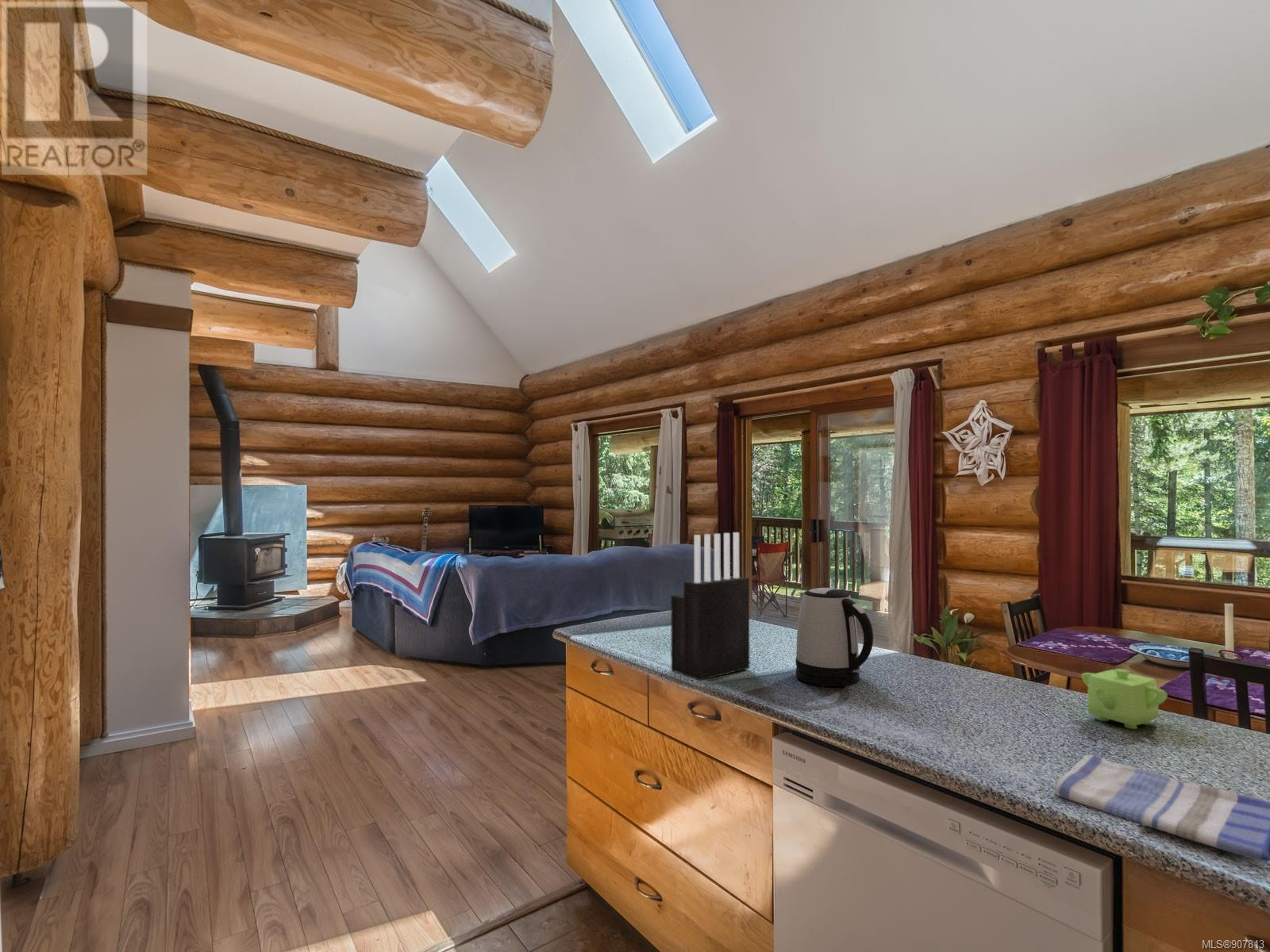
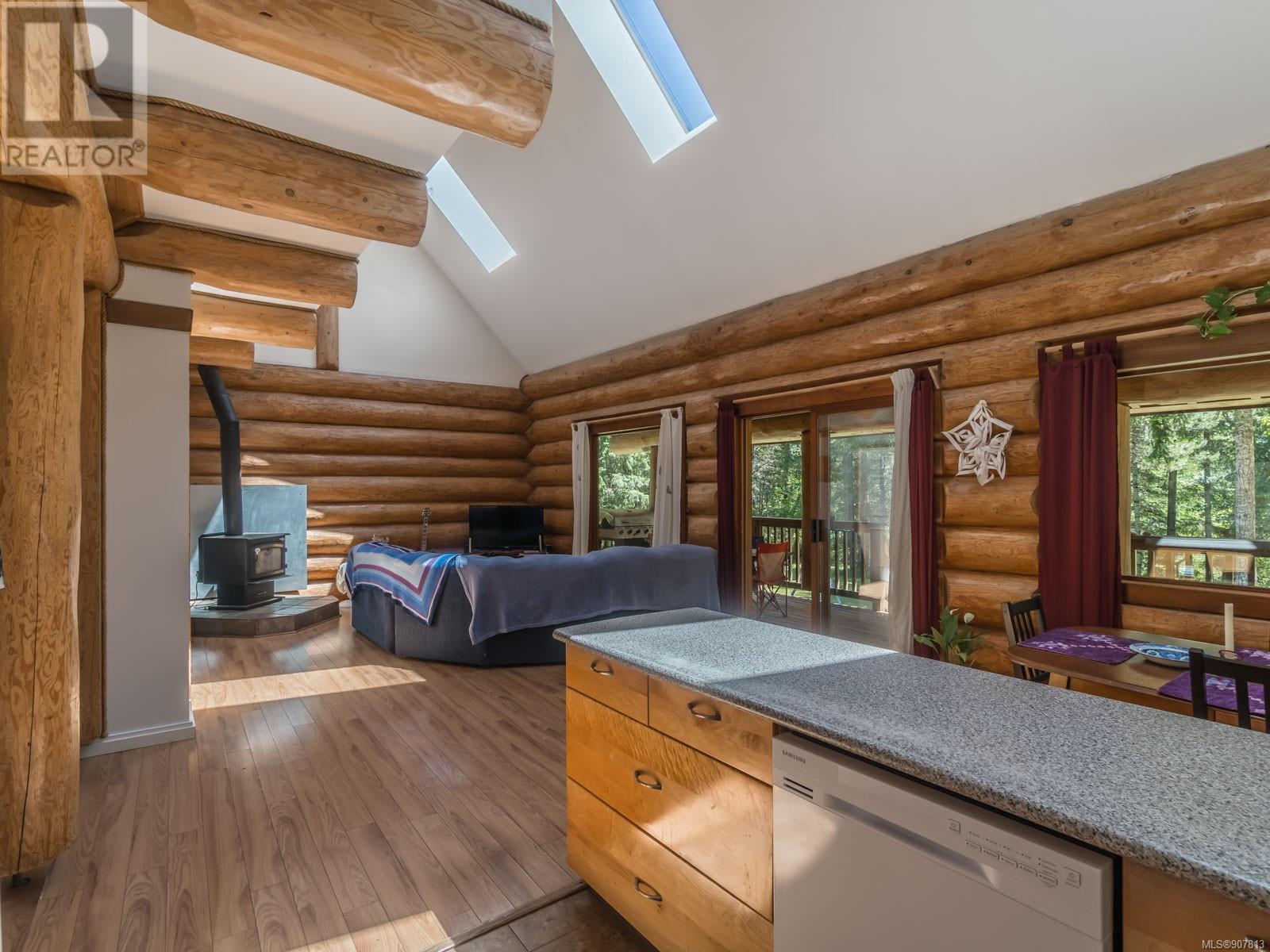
- teapot [1080,668,1168,730]
- dish towel [1054,754,1270,862]
- knife block [670,532,750,681]
- kettle [795,587,874,687]
